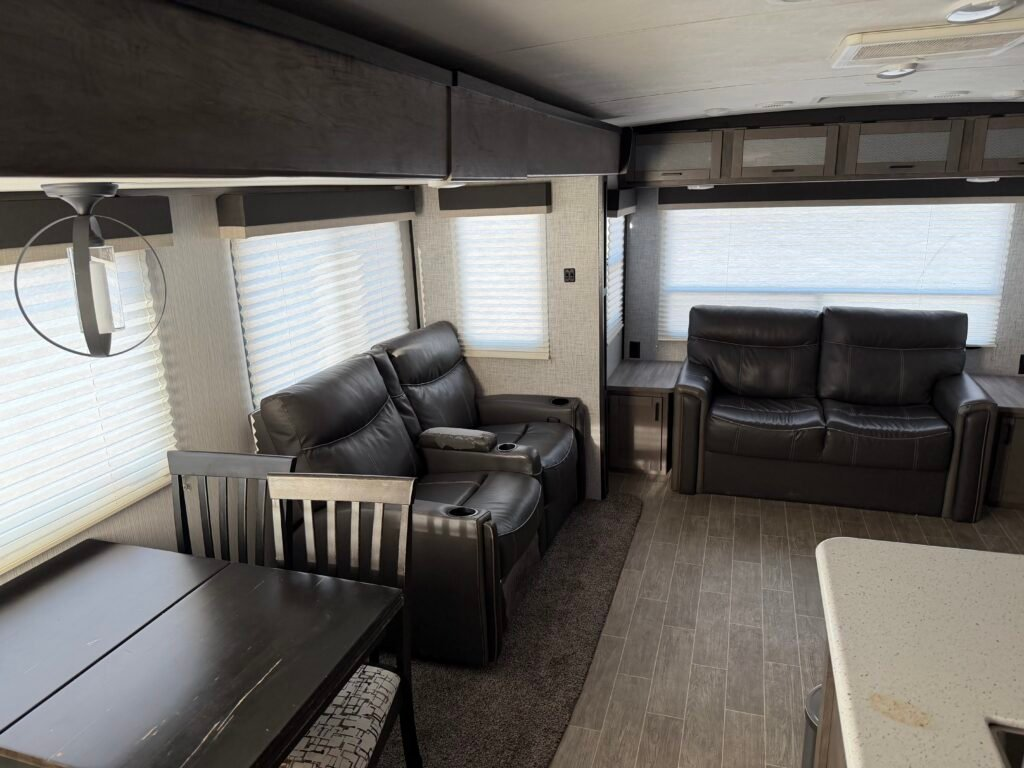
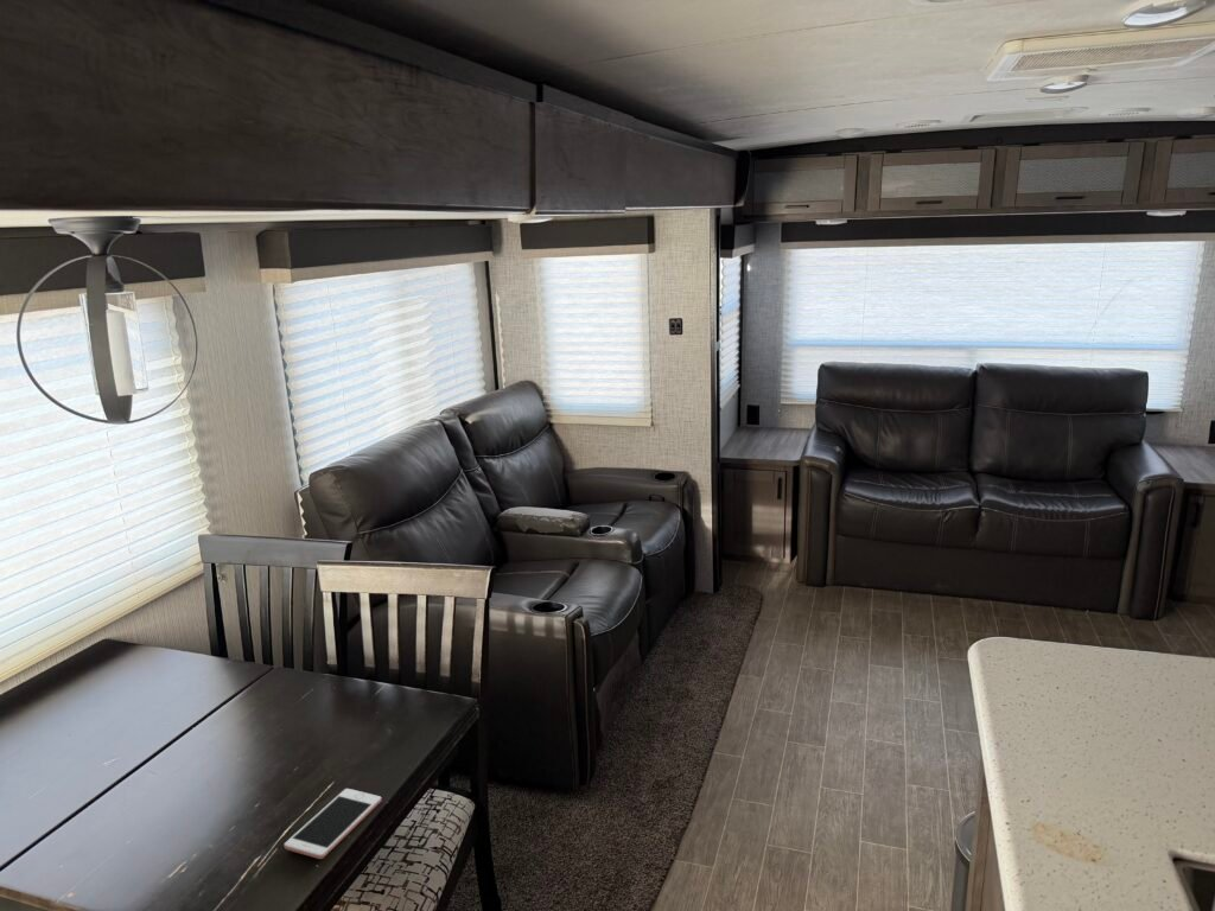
+ cell phone [284,788,383,860]
